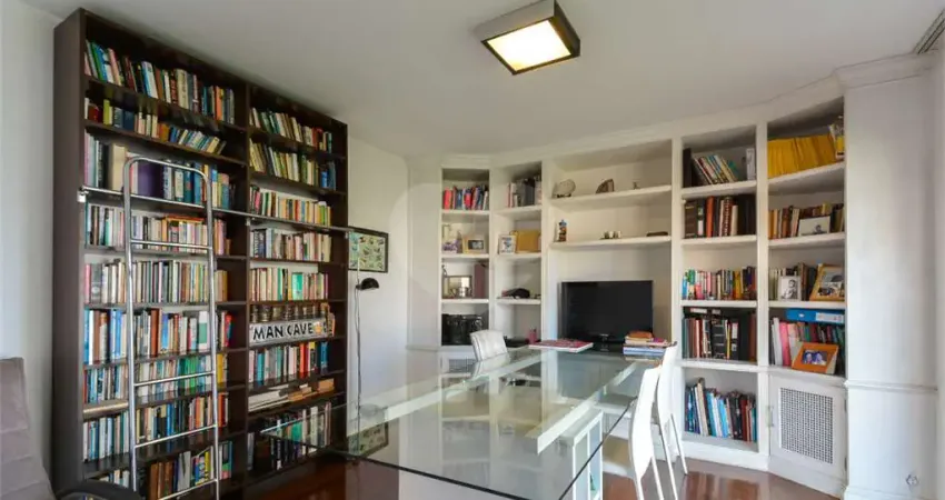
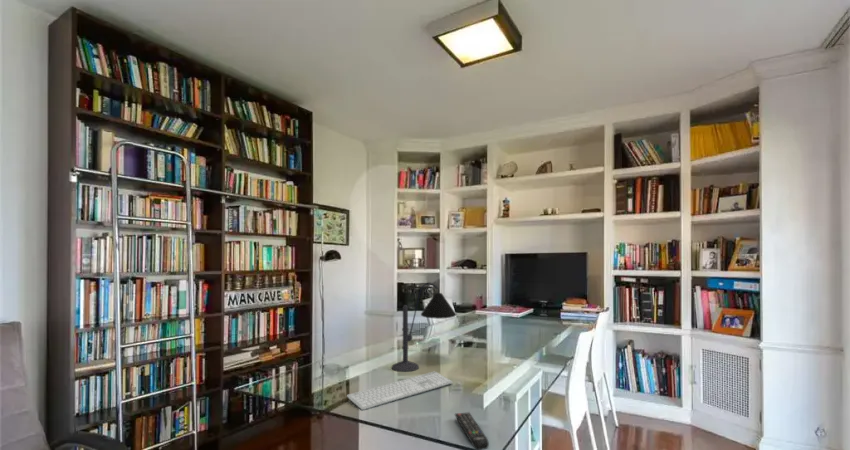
+ keyboard [346,370,453,411]
+ desk lamp [391,282,457,373]
+ remote control [454,411,490,450]
